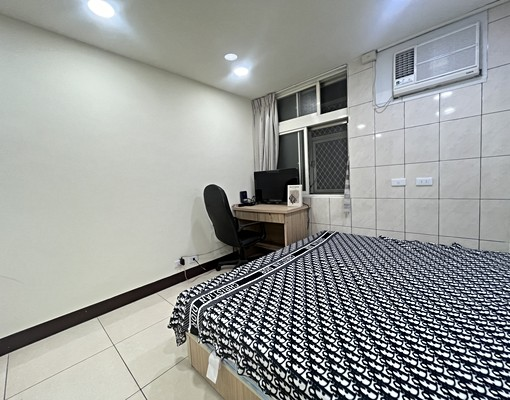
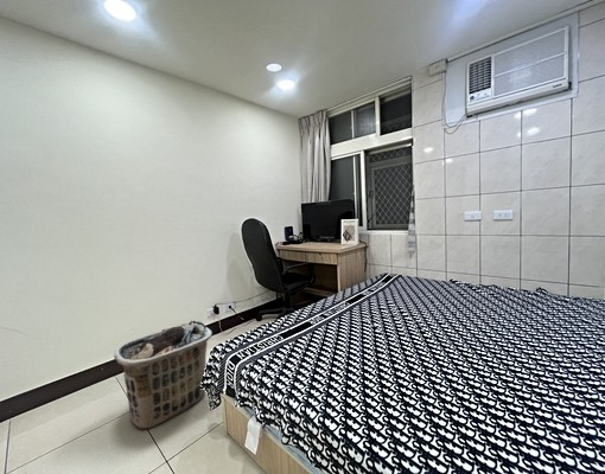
+ clothes hamper [113,320,214,430]
